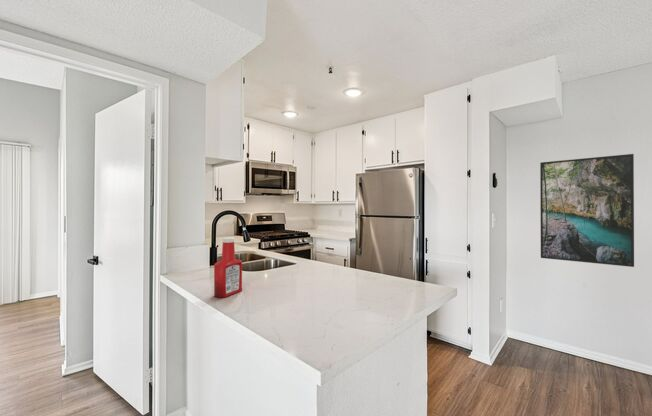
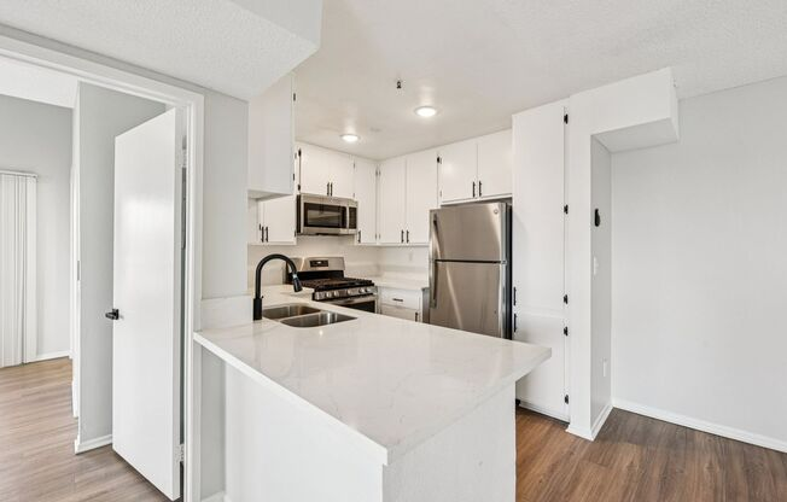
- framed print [539,153,635,268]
- soap bottle [213,237,243,299]
